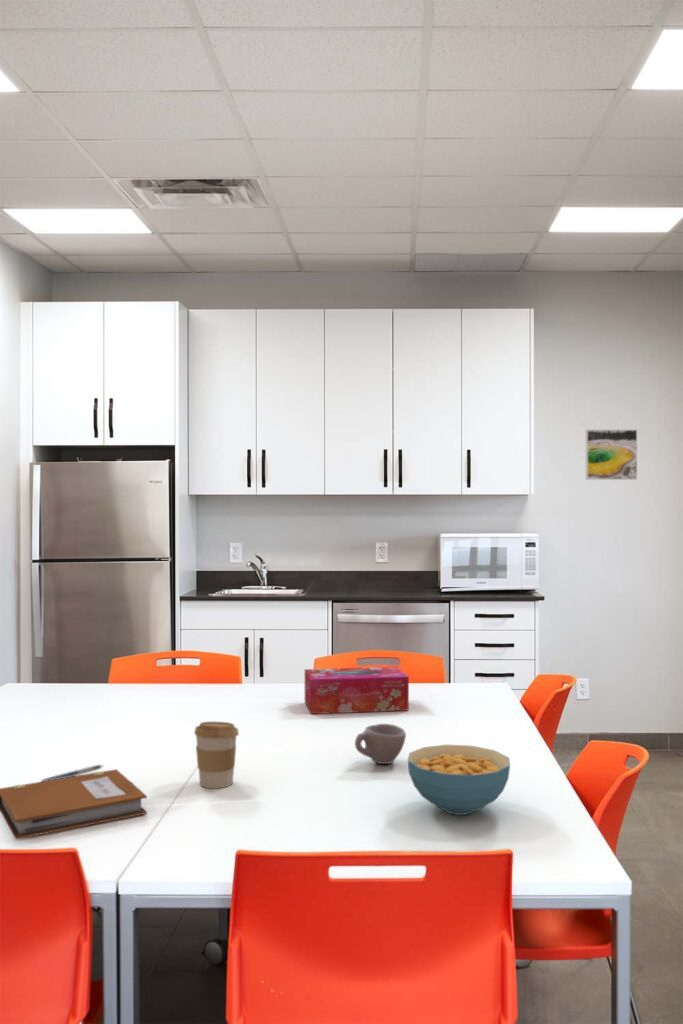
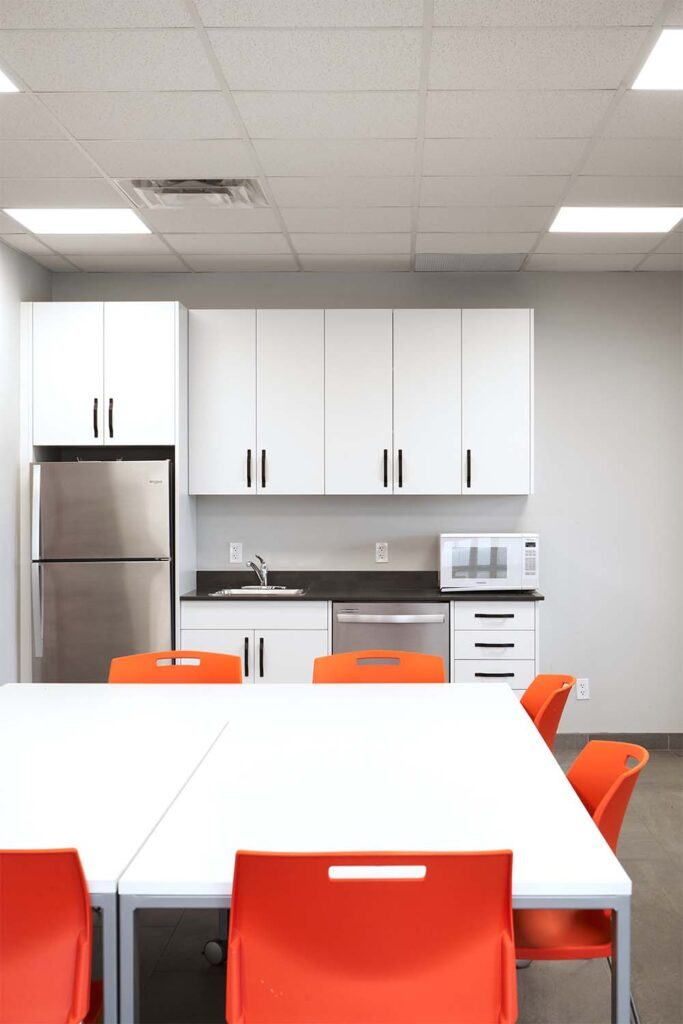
- cup [354,723,407,765]
- coffee cup [193,721,240,789]
- pen [39,764,104,782]
- tissue box [304,666,410,715]
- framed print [585,429,638,481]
- notebook [0,768,148,840]
- cereal bowl [406,744,511,816]
